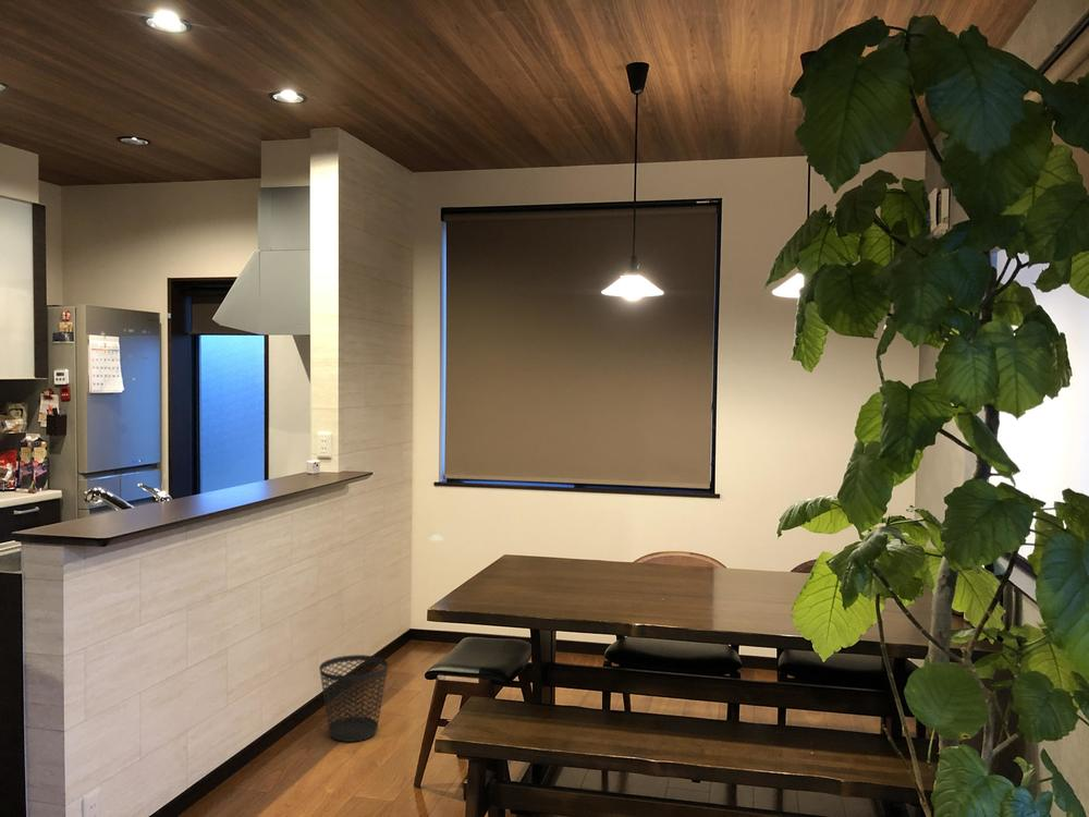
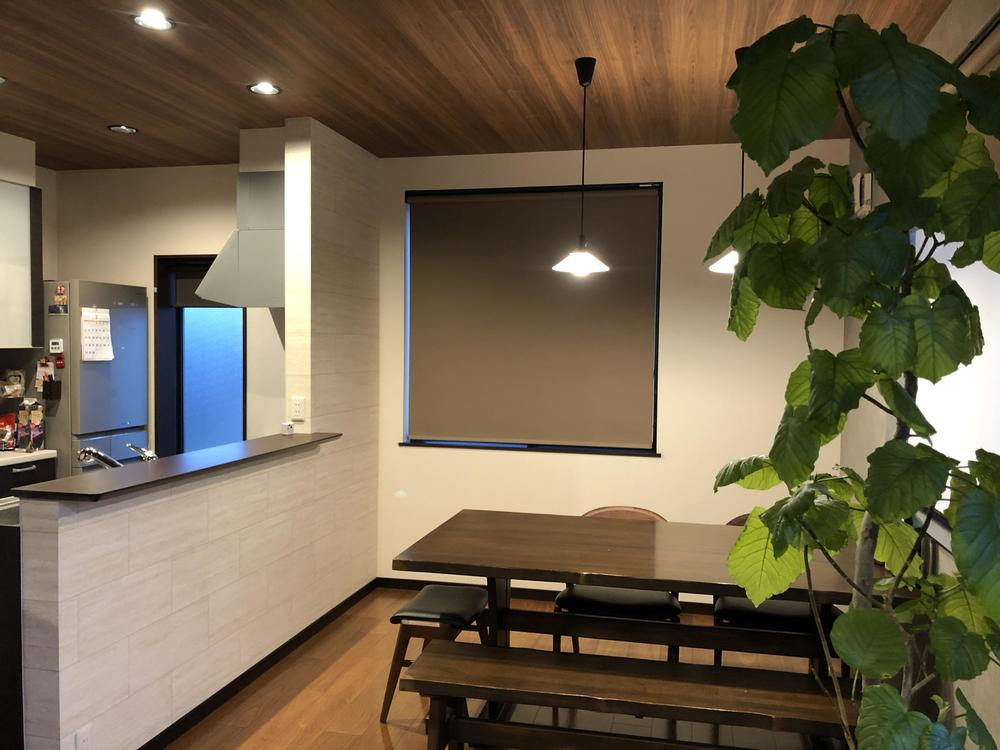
- wastebasket [318,654,389,743]
